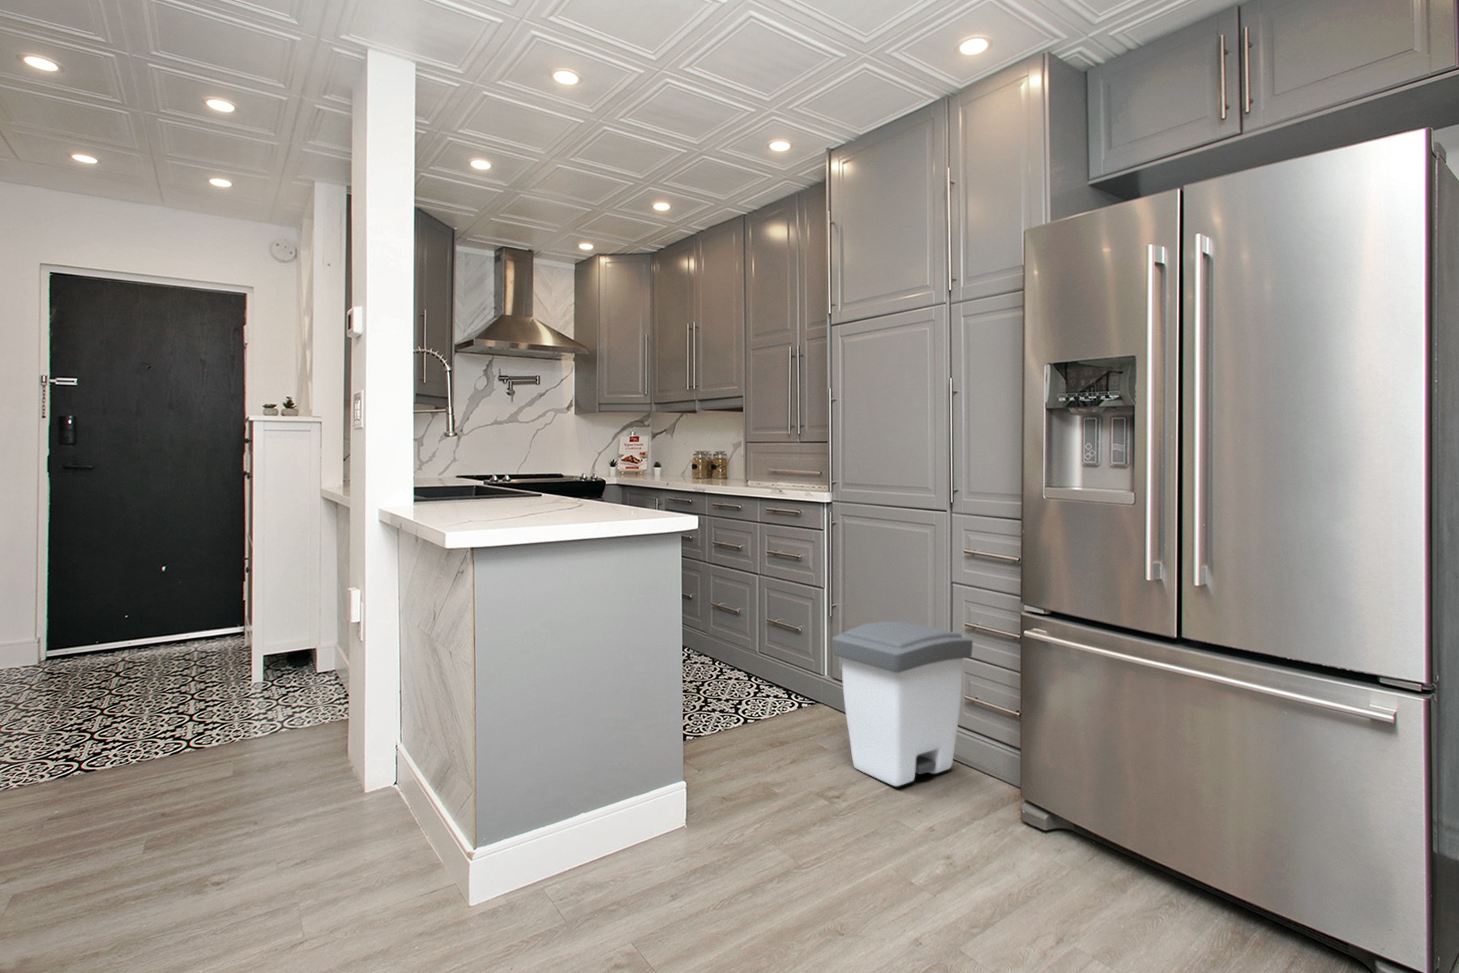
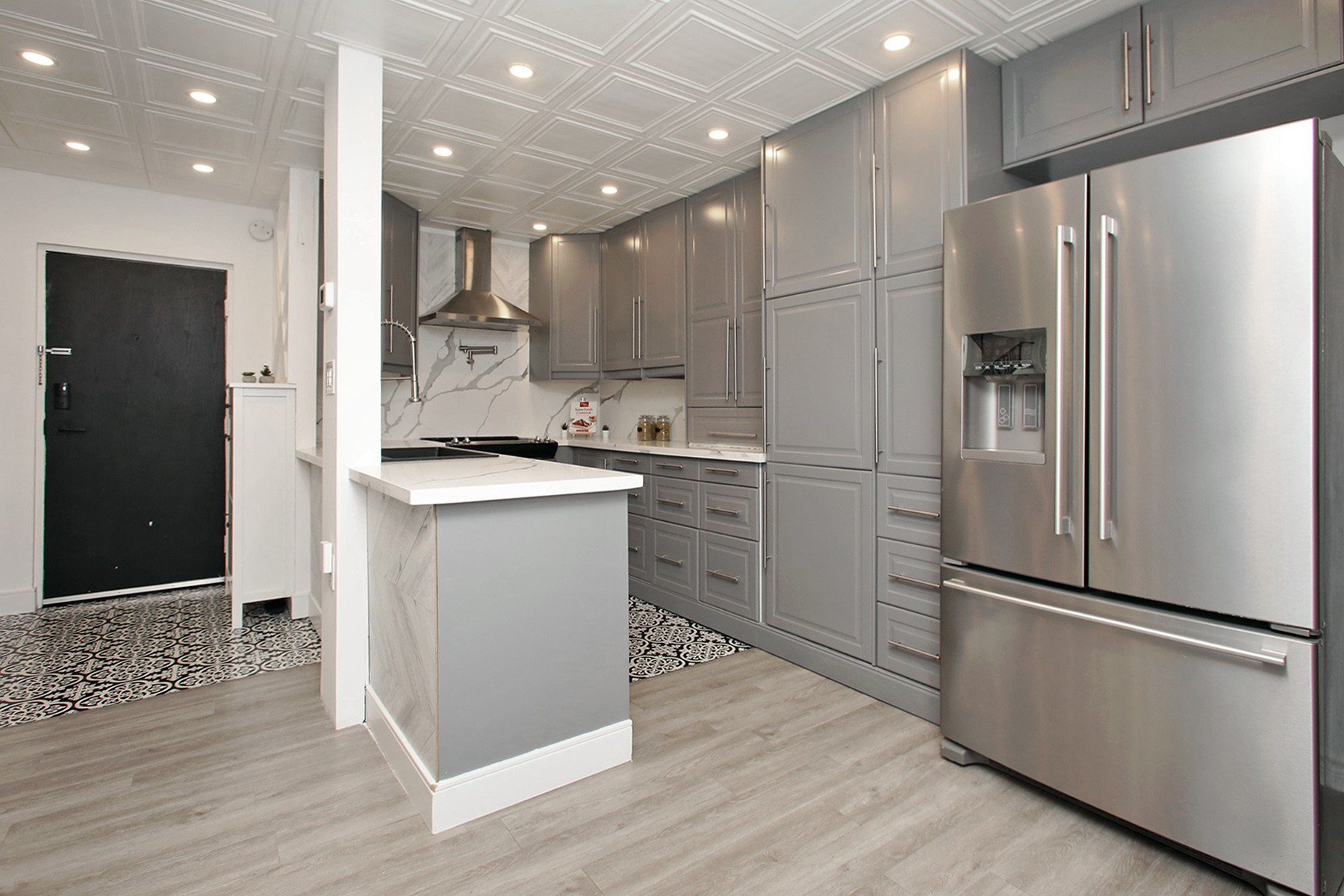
- trash can [832,620,974,787]
